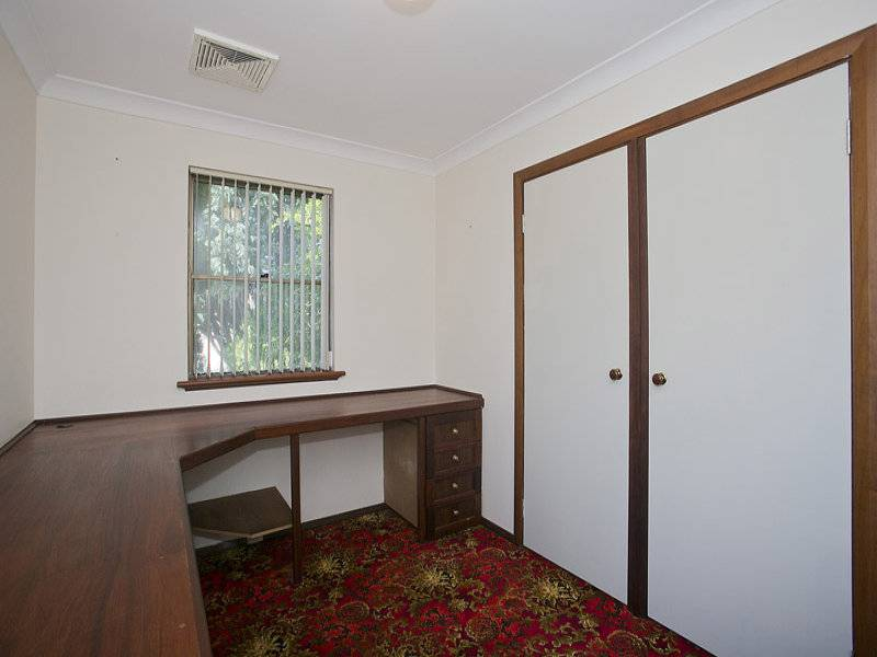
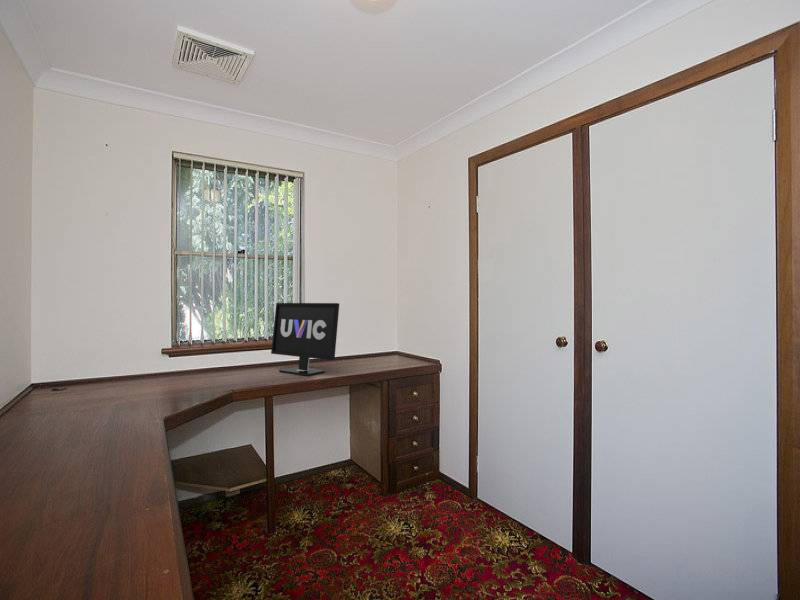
+ monitor [270,302,340,377]
